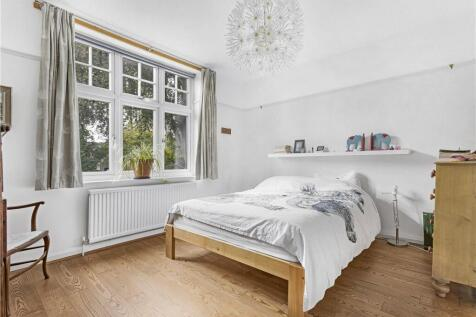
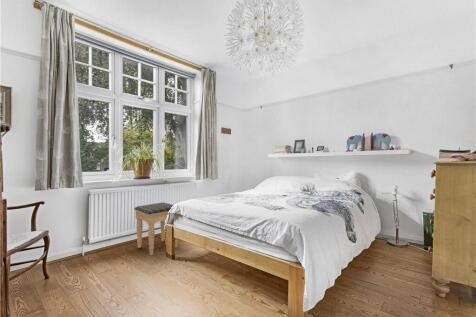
+ footstool [133,202,179,256]
